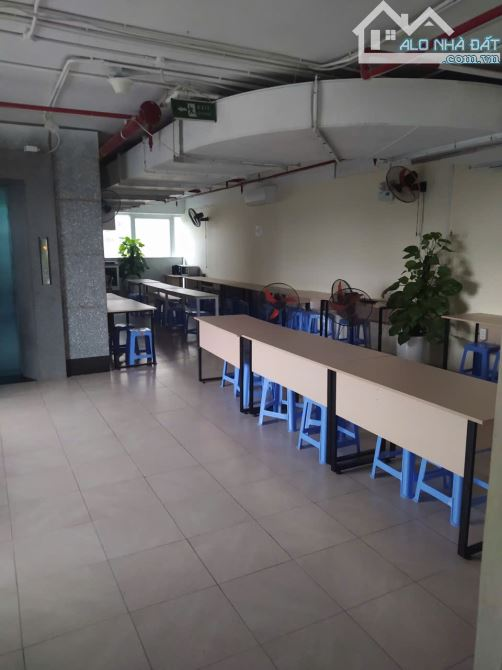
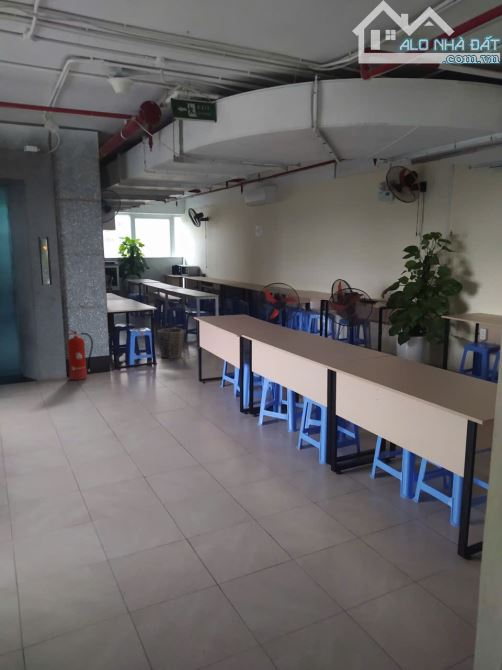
+ fire extinguisher [66,329,94,381]
+ waste bin [156,327,186,359]
